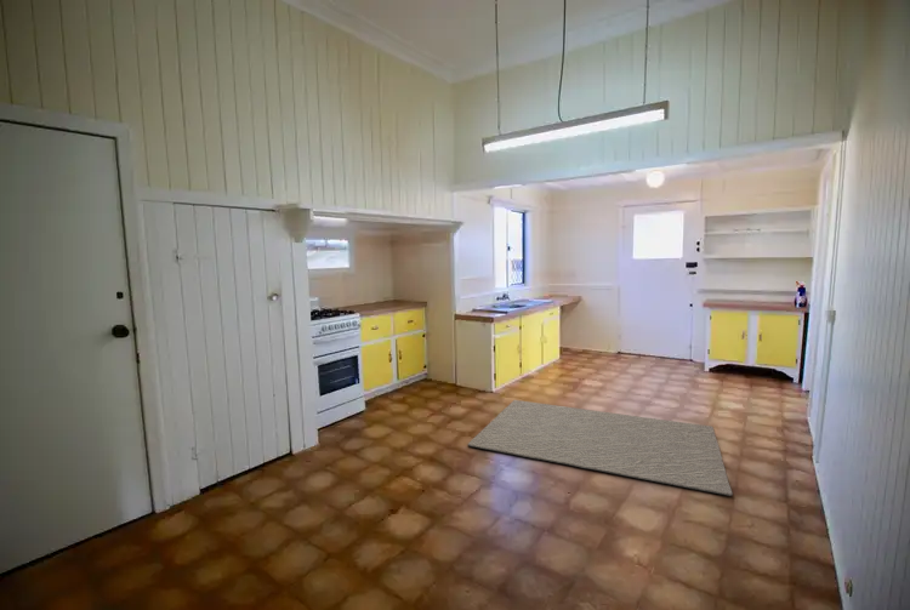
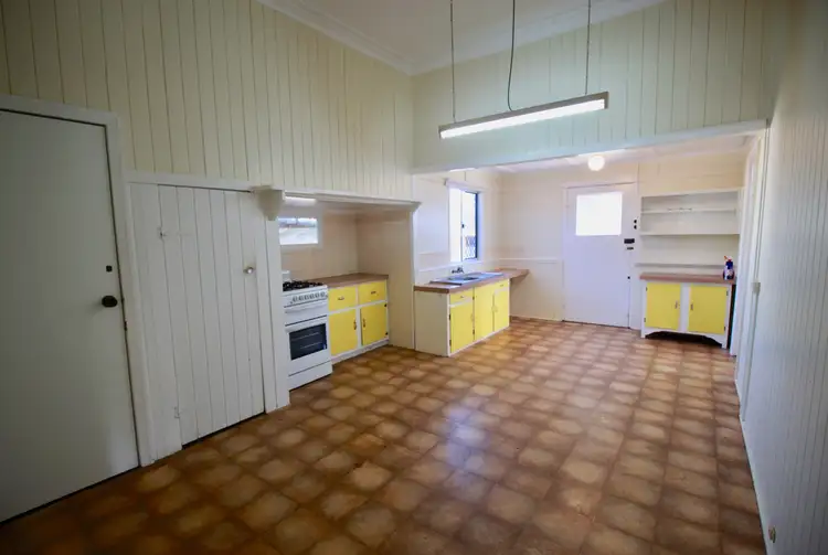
- rug [467,399,734,497]
